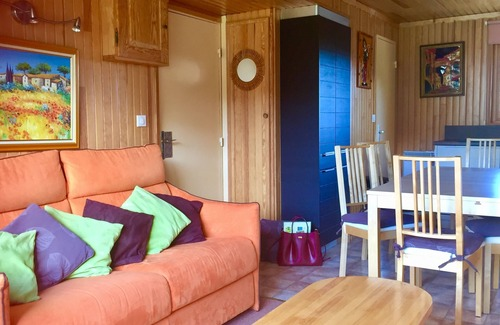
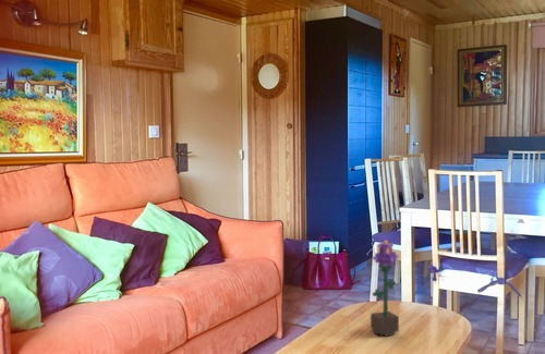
+ potted flower [370,240,400,338]
